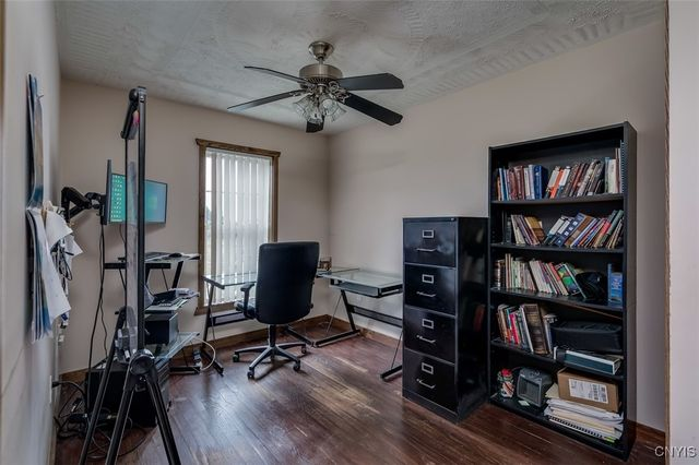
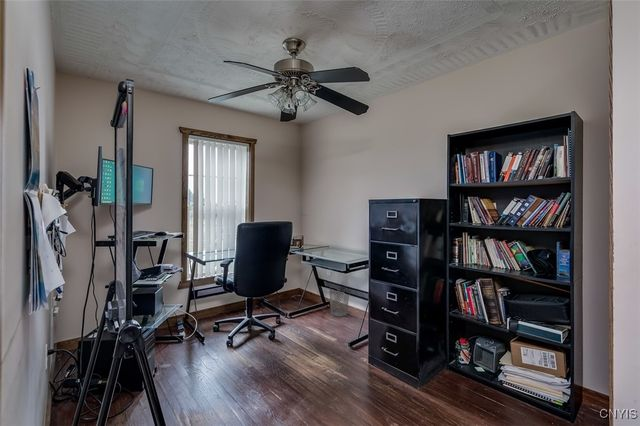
+ wastebasket [328,287,350,318]
